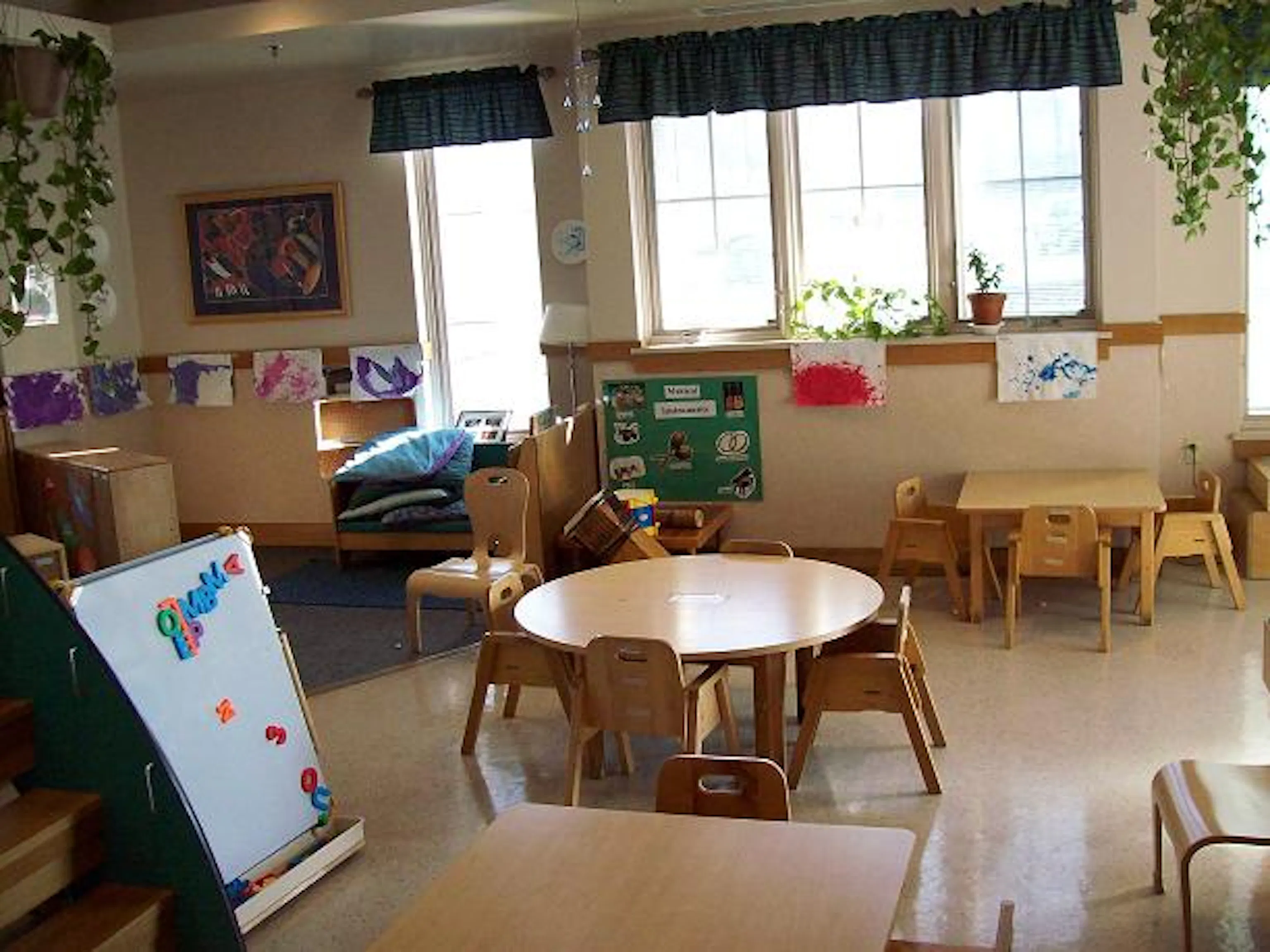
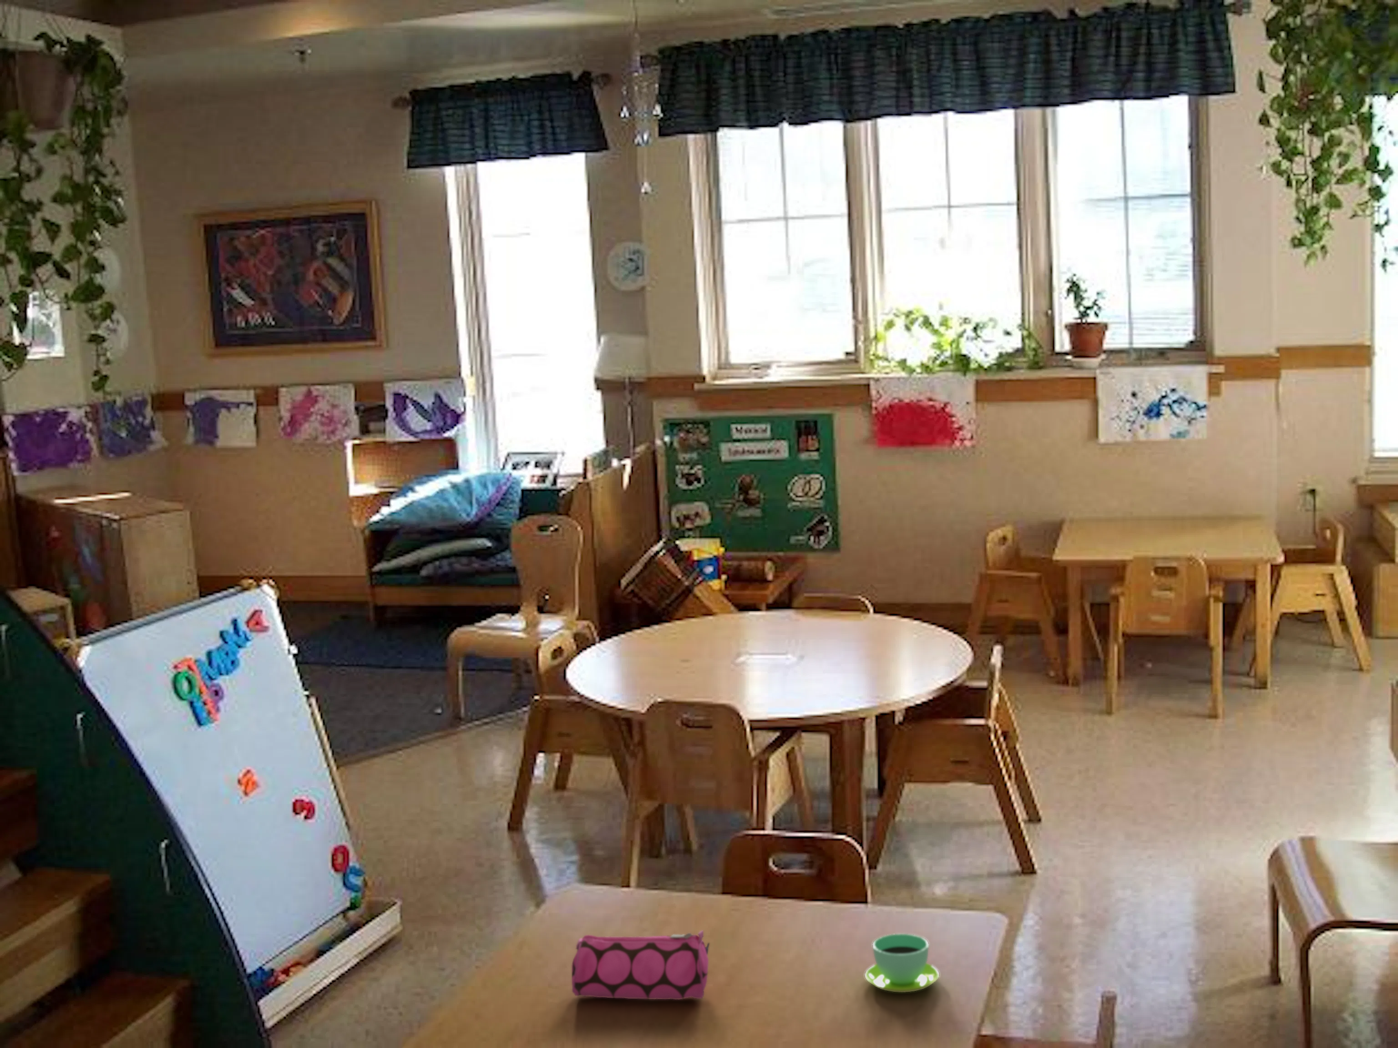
+ pencil case [571,930,710,1001]
+ cup [864,934,940,993]
